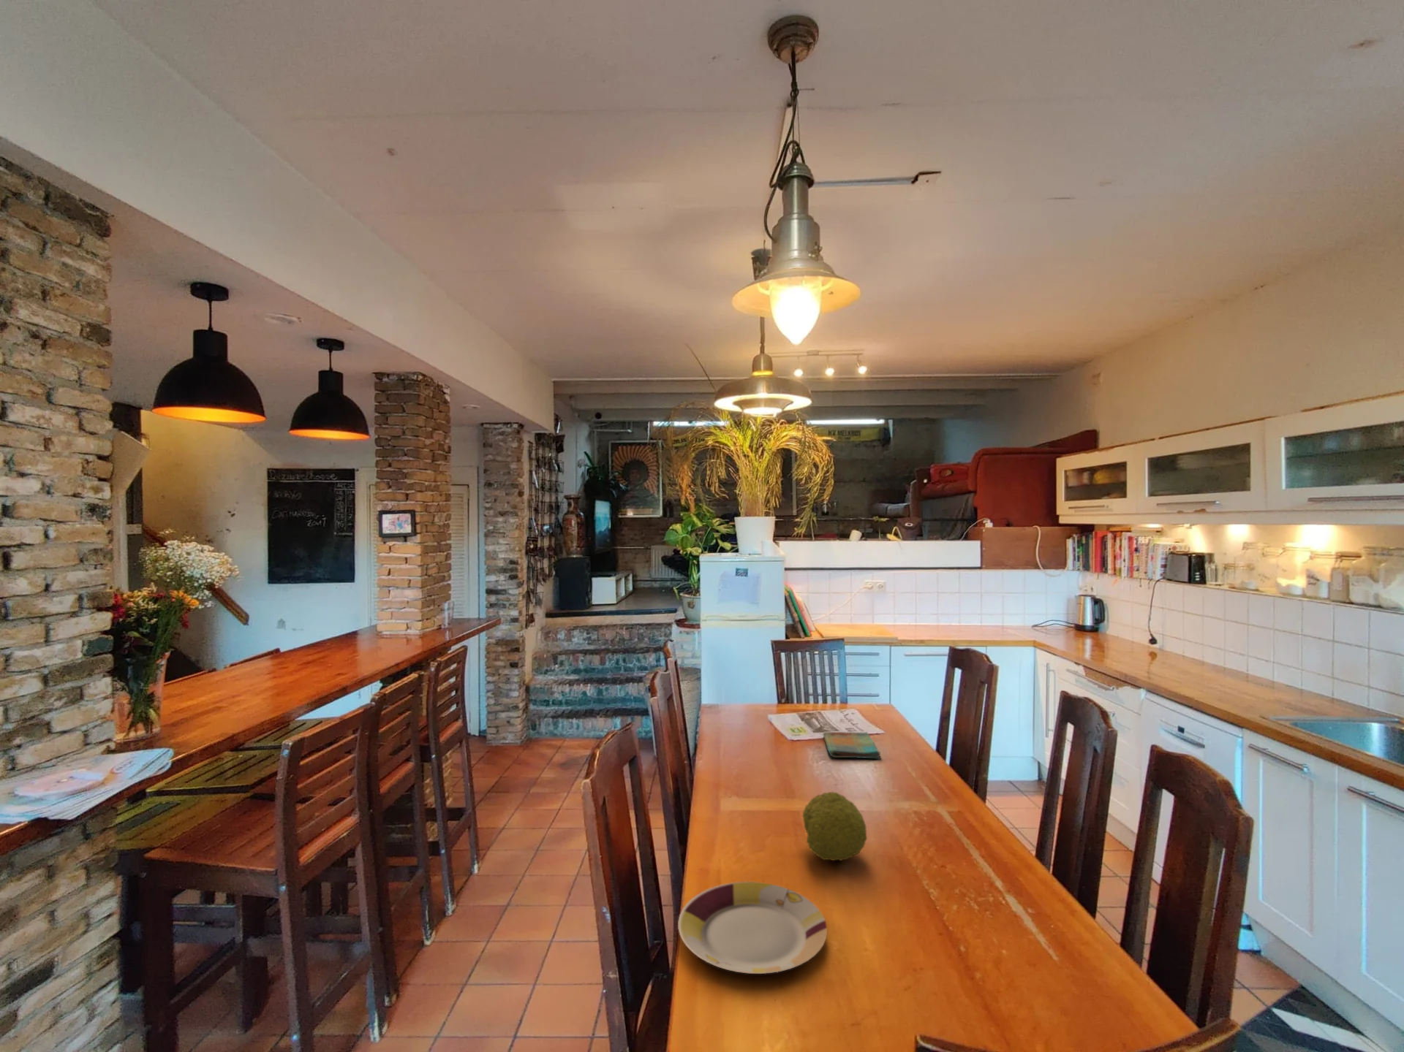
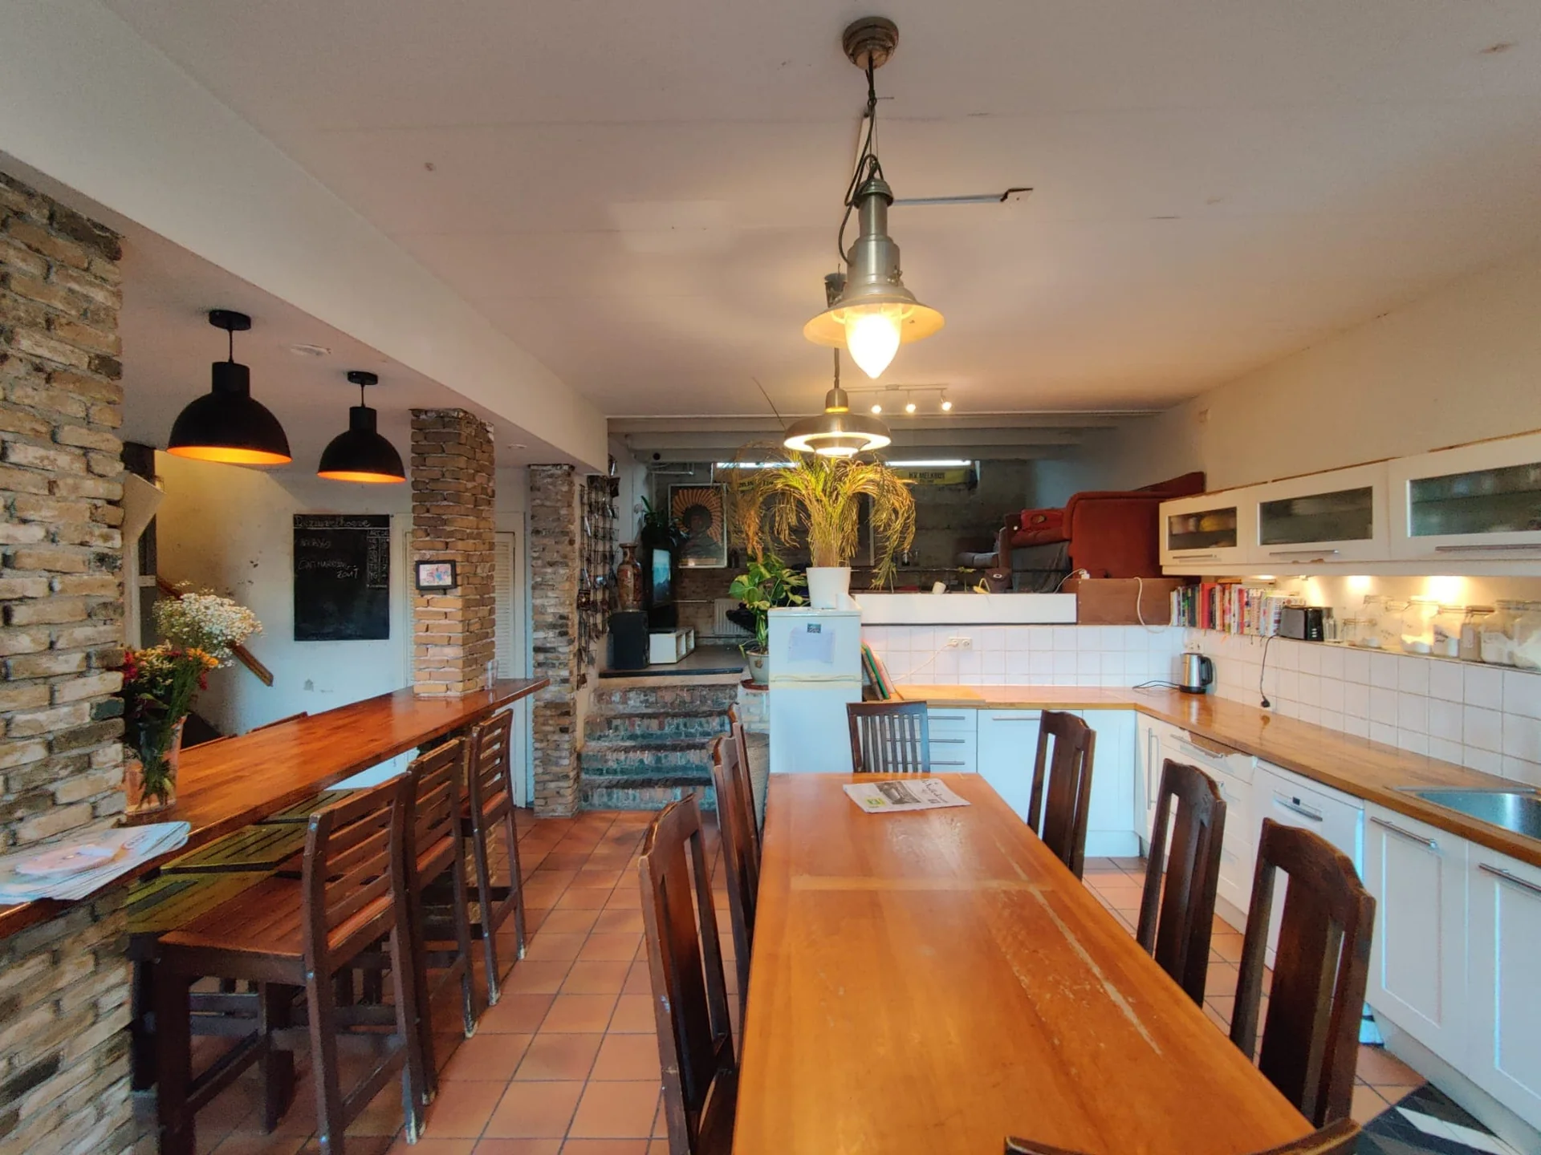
- fruit [801,791,868,861]
- dish towel [823,732,882,760]
- plate [678,881,828,975]
